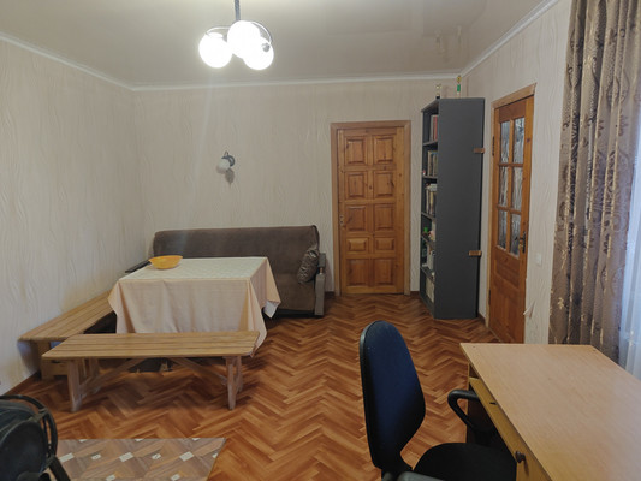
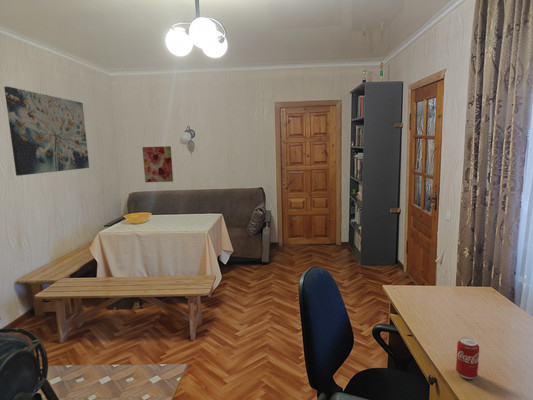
+ wall art [3,86,90,177]
+ beverage can [455,336,480,380]
+ wall art [141,145,174,183]
